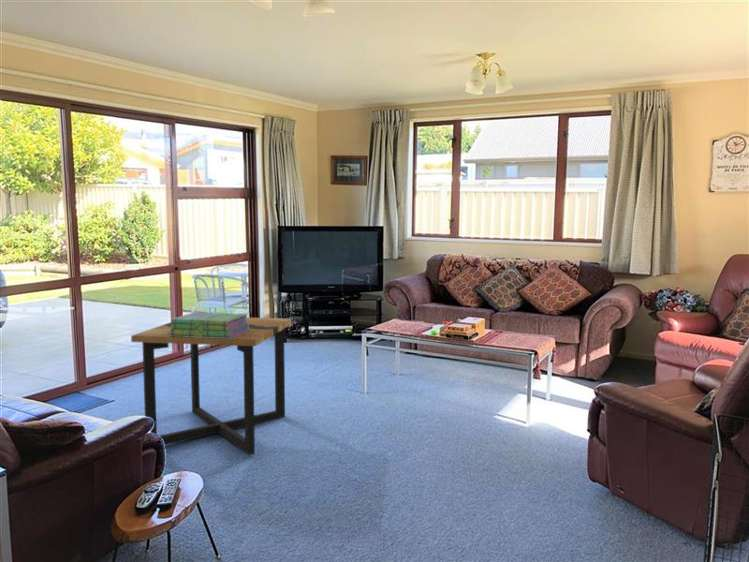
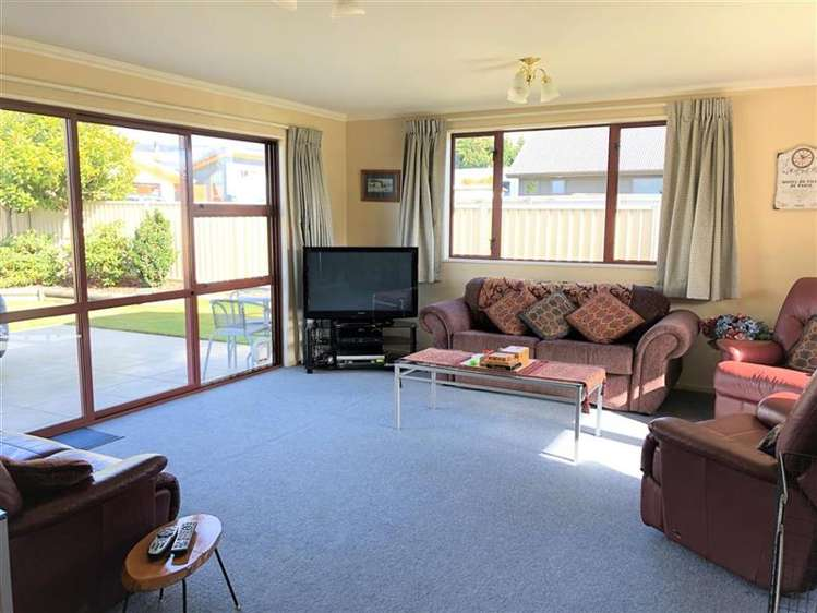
- side table [130,317,292,456]
- stack of books [169,311,250,339]
